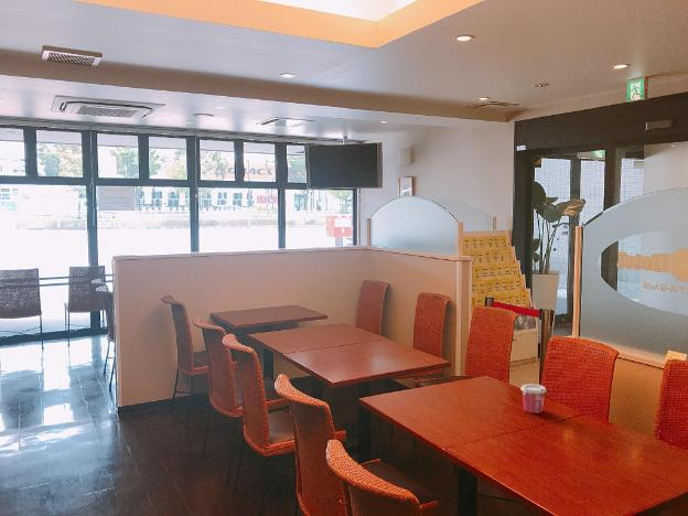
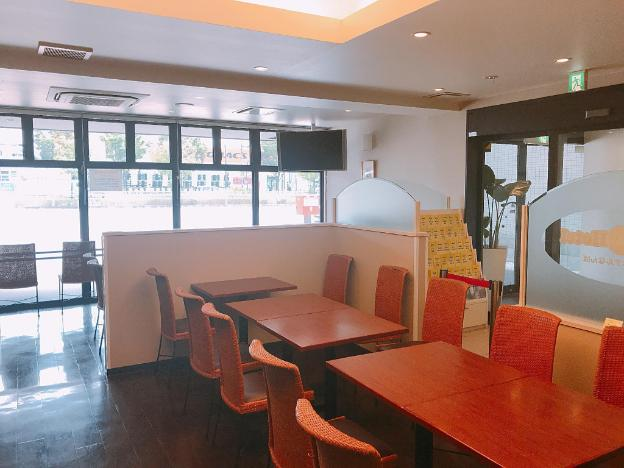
- cup [519,383,548,415]
